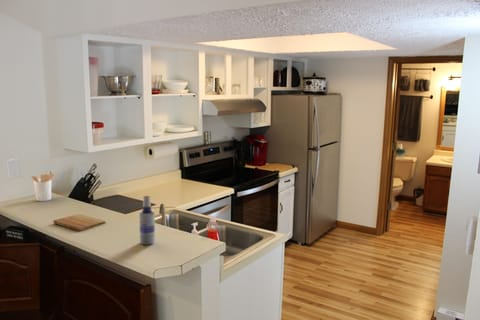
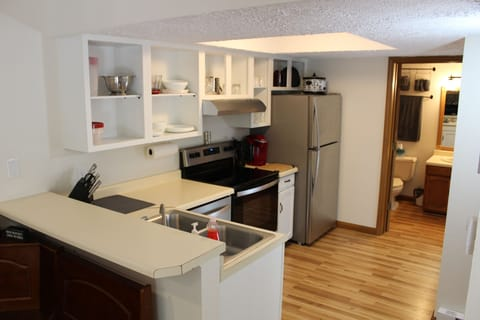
- cutting board [52,213,106,232]
- utensil holder [30,169,55,202]
- spray bottle [138,195,156,246]
